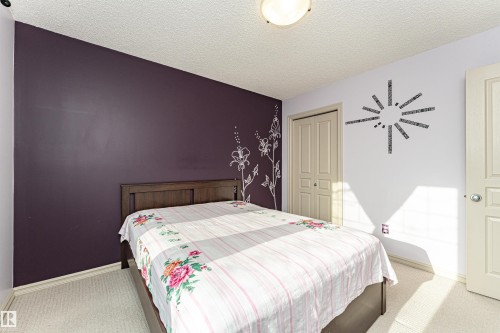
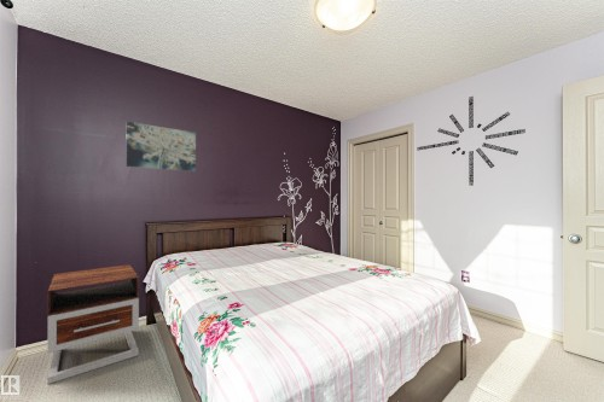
+ wall art [124,121,197,173]
+ nightstand [46,263,140,385]
